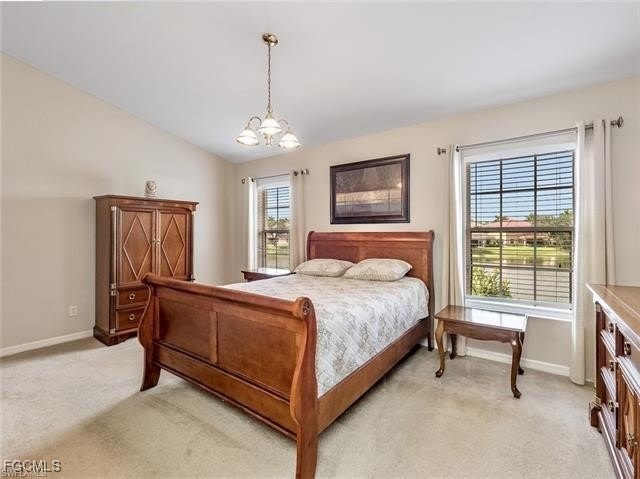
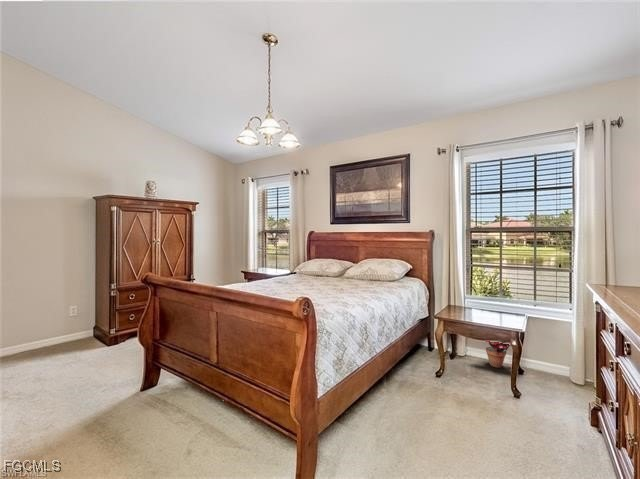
+ potted plant [485,341,511,369]
